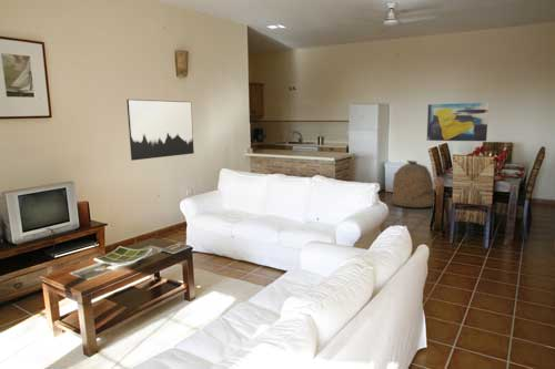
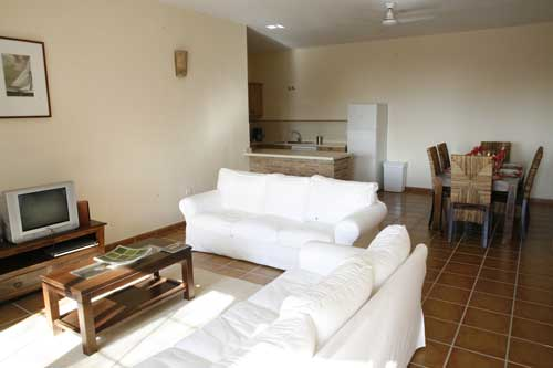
- bag [391,160,435,209]
- wall art [426,102,490,142]
- wall art [125,99,195,162]
